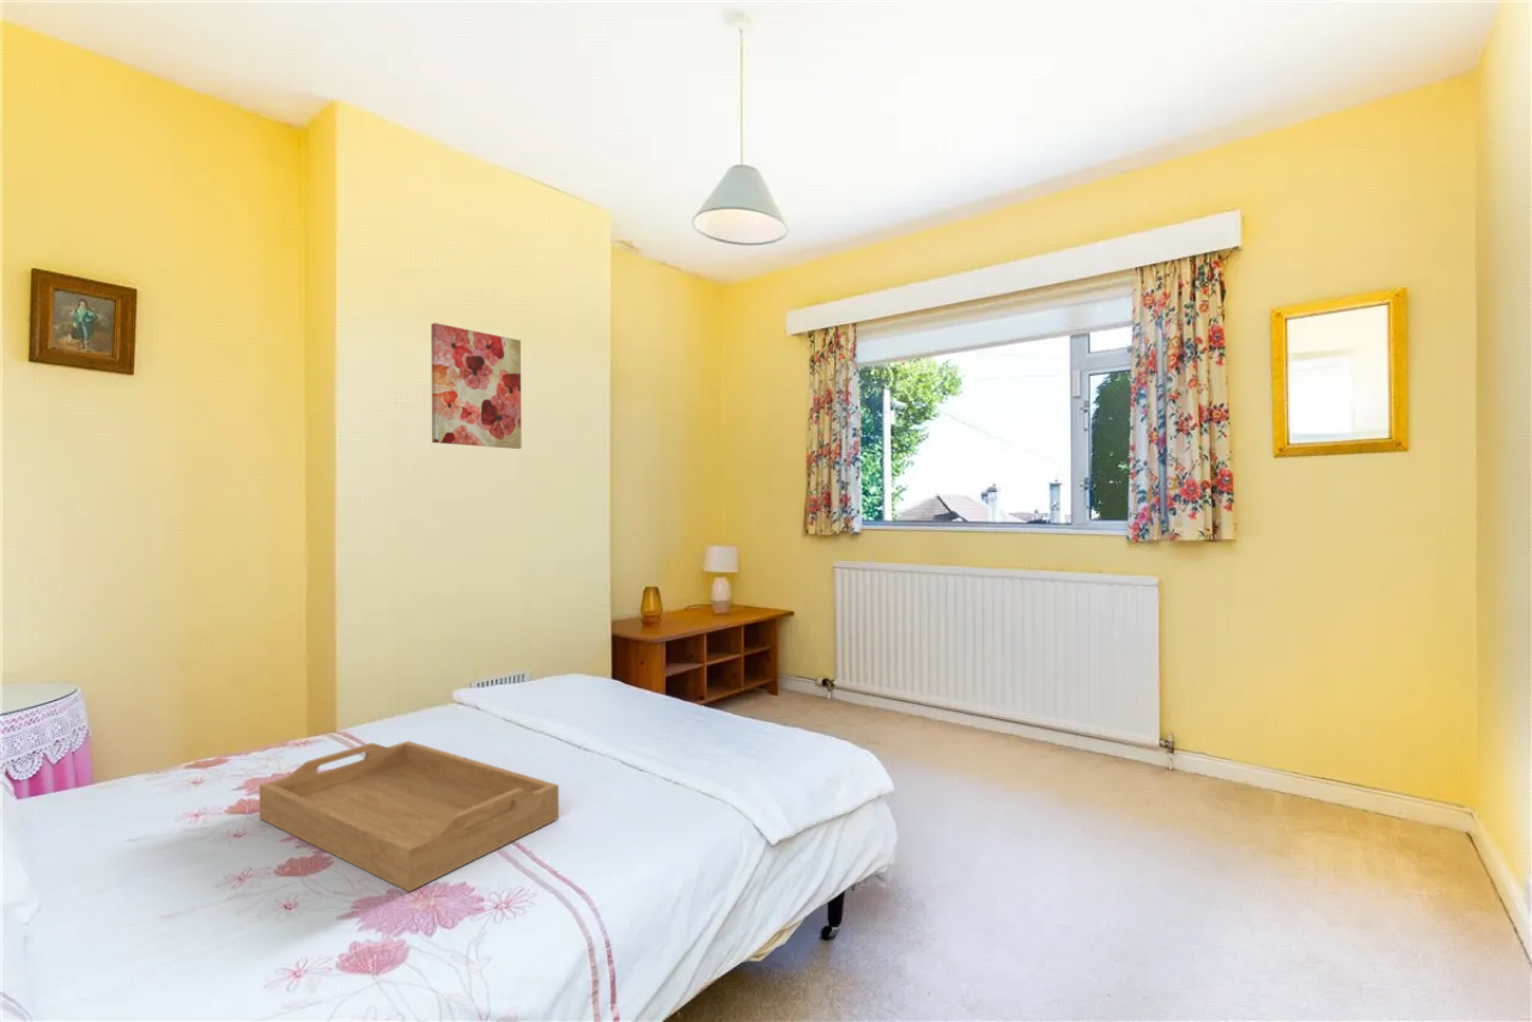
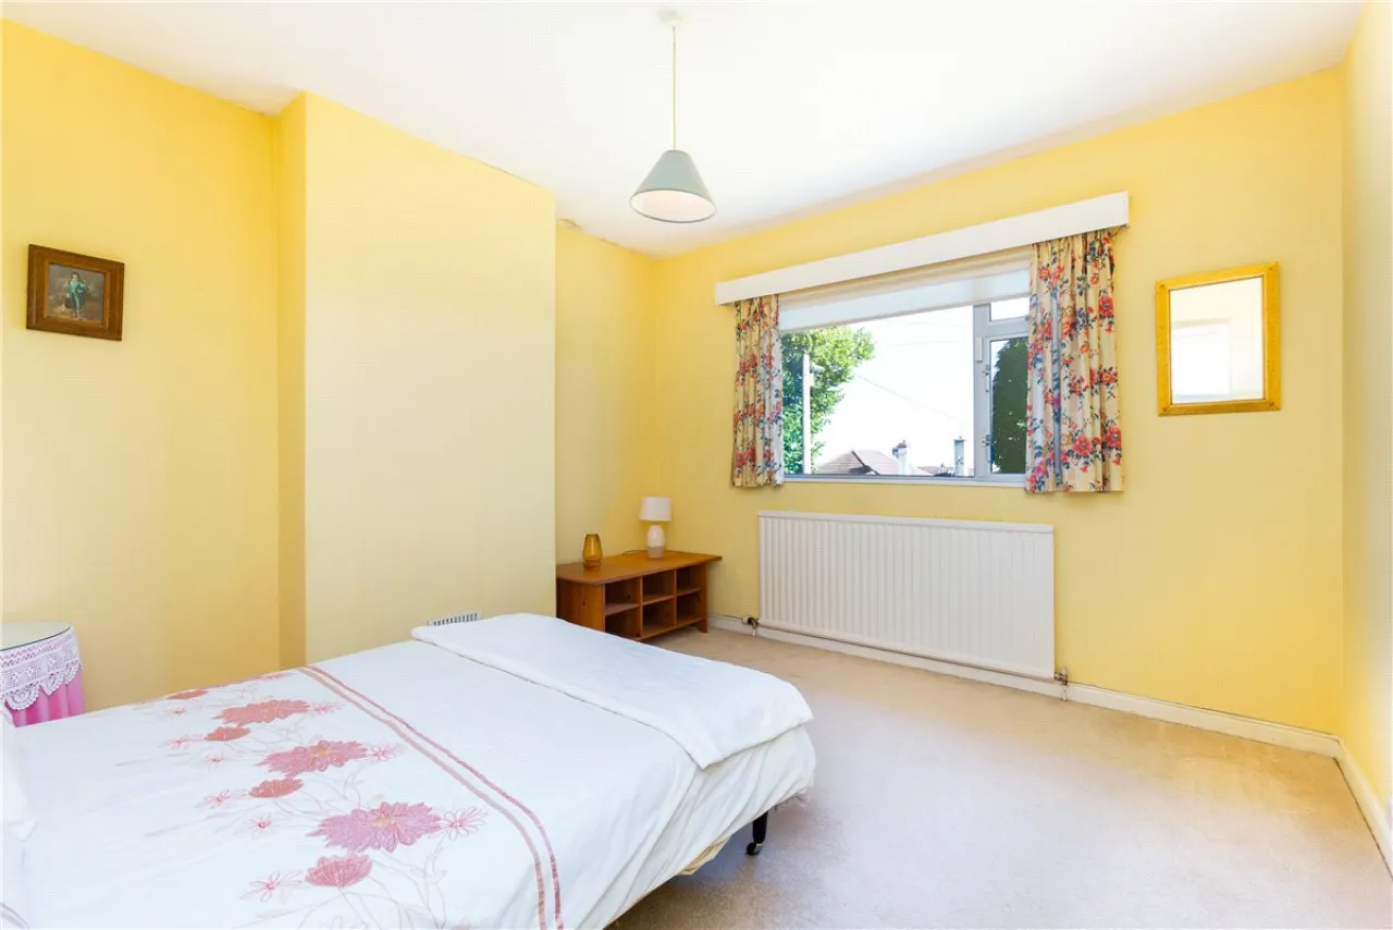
- serving tray [259,740,560,893]
- wall art [430,322,523,450]
